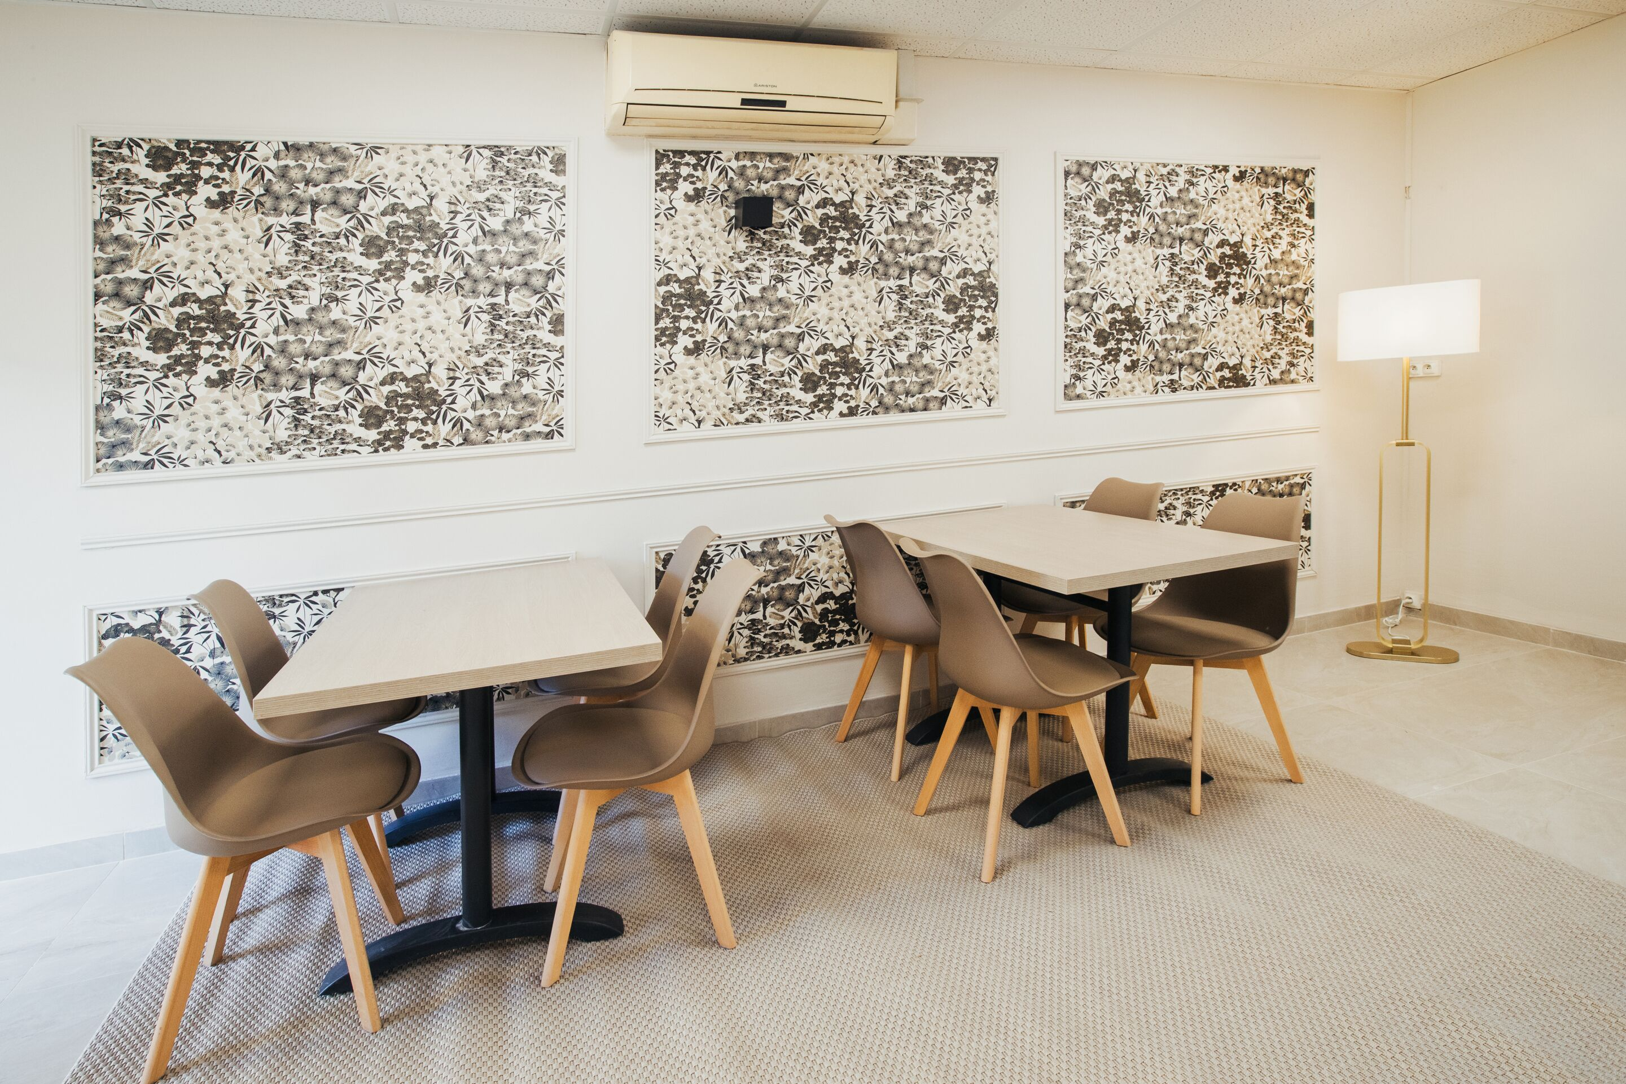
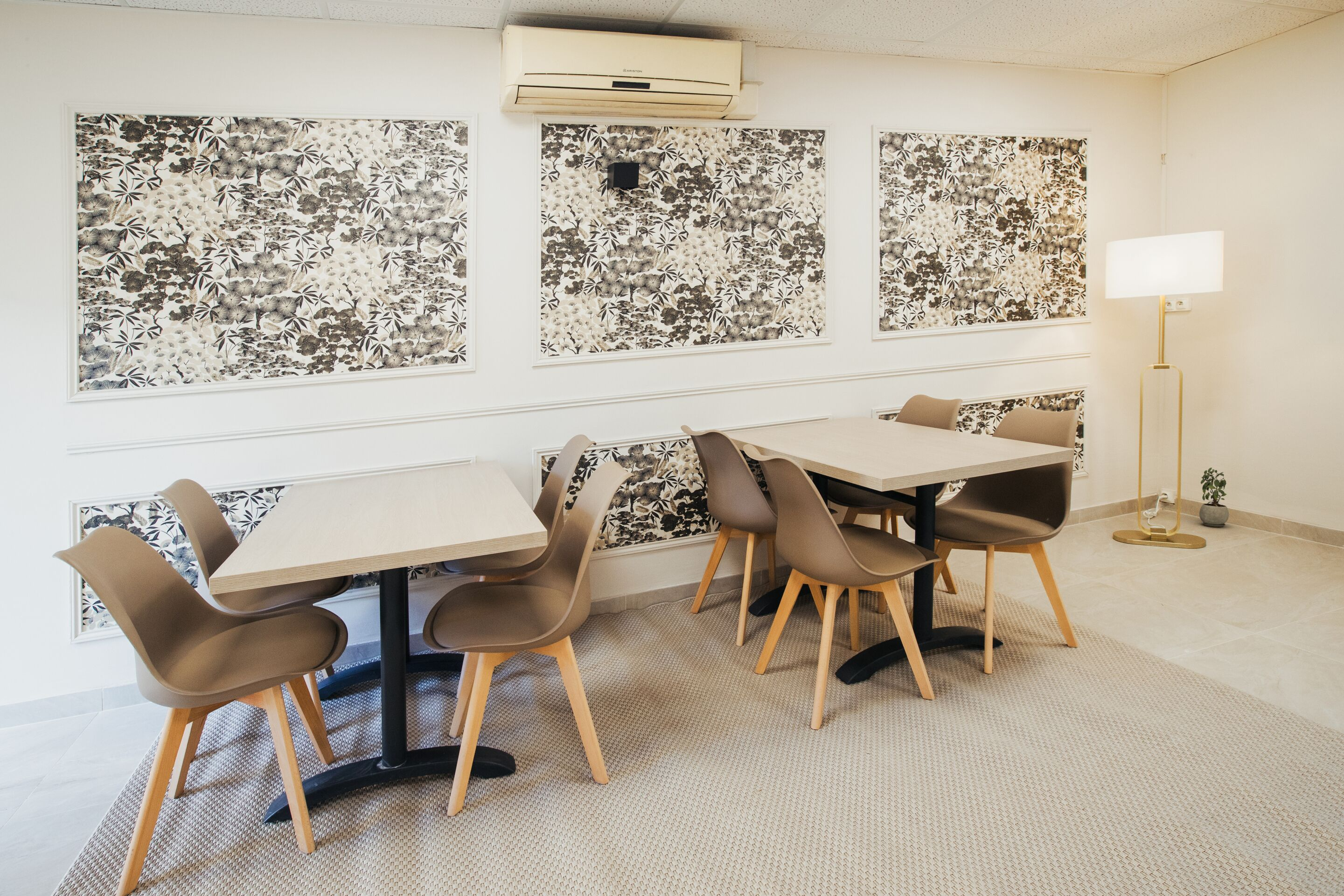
+ potted plant [1199,467,1229,528]
